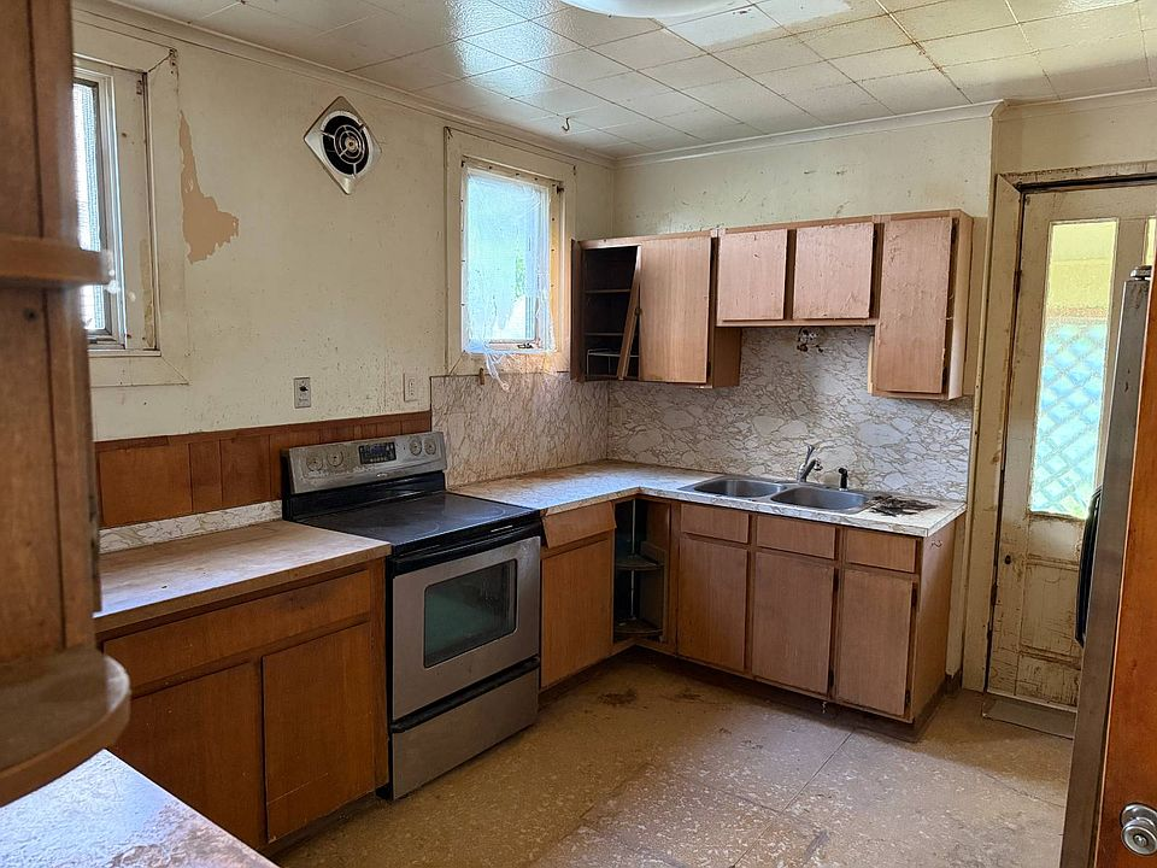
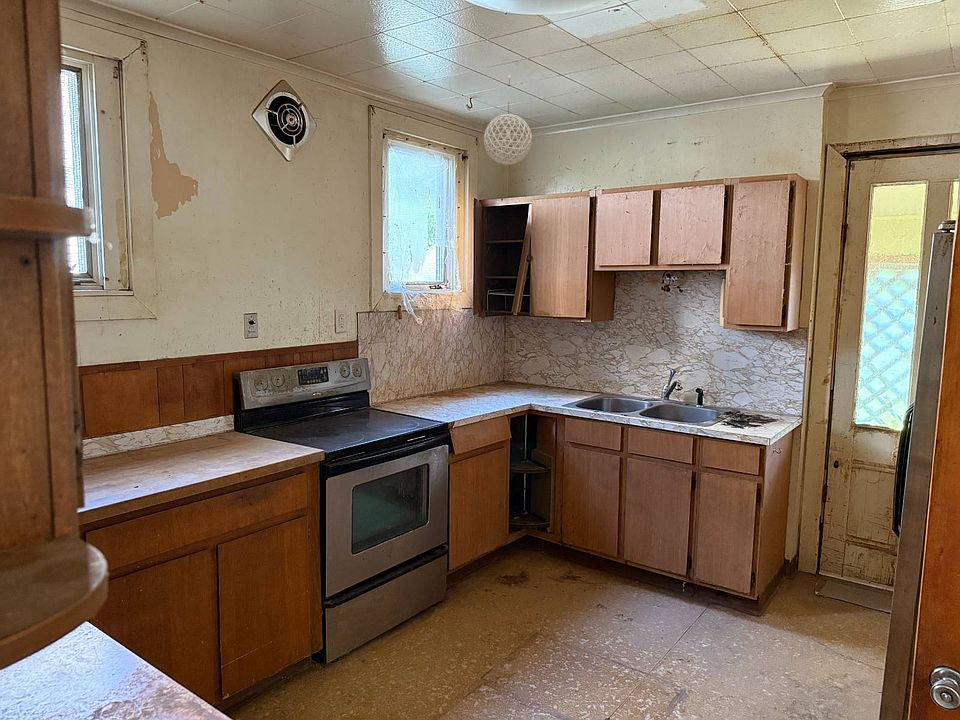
+ pendant light [483,74,533,166]
